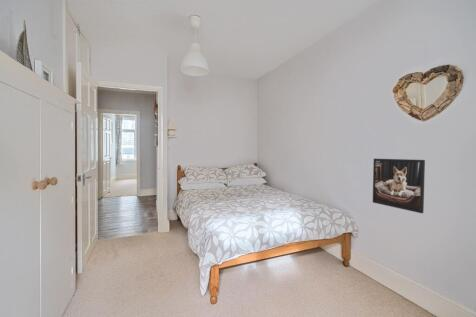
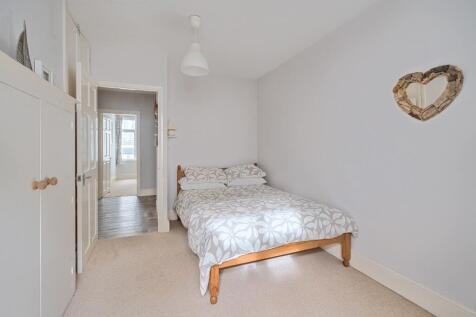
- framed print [372,158,426,214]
